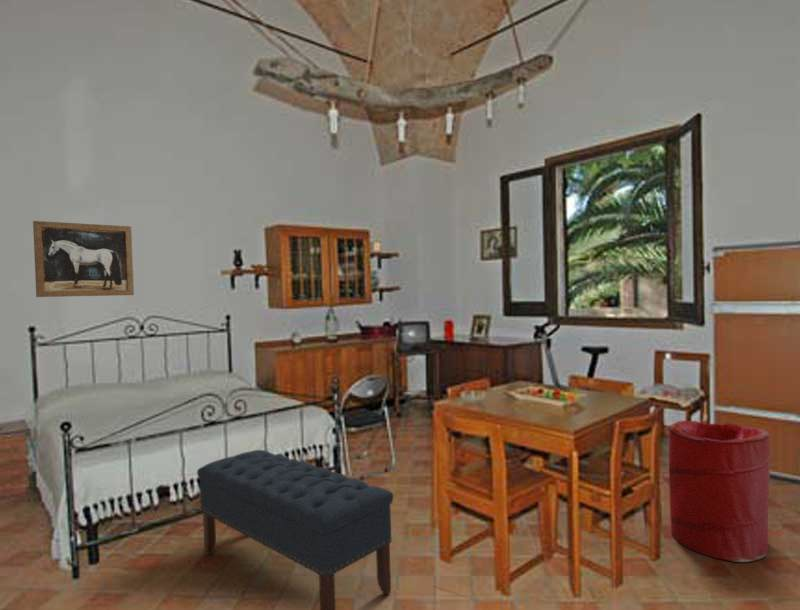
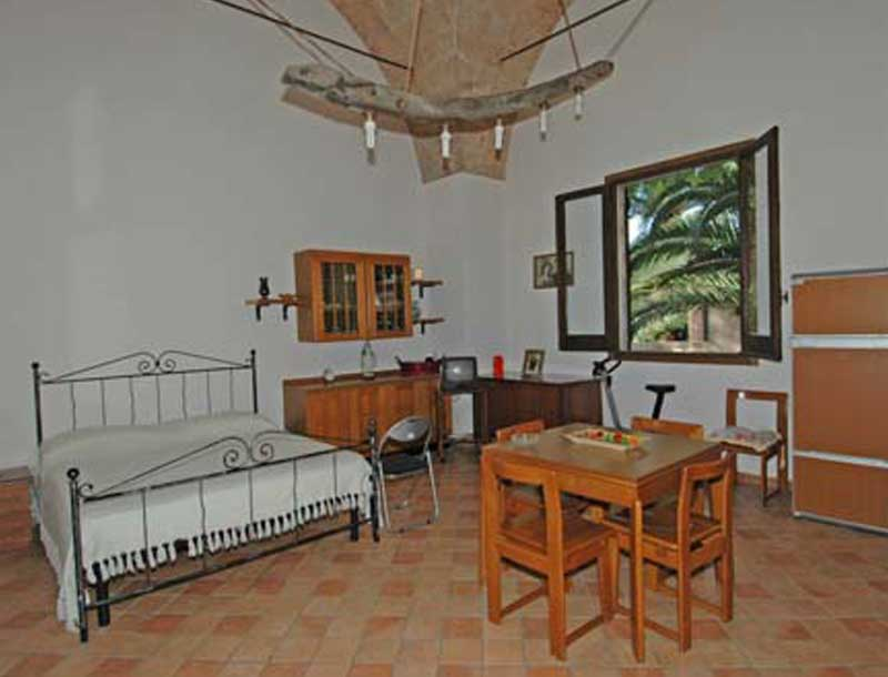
- laundry hamper [668,420,771,563]
- bench [196,449,394,610]
- wall art [32,220,135,298]
